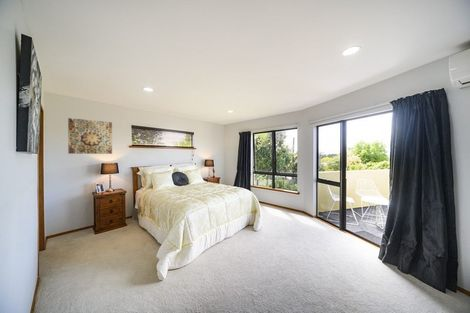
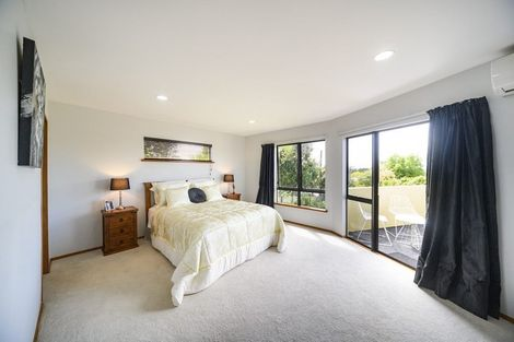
- wall art [67,117,113,155]
